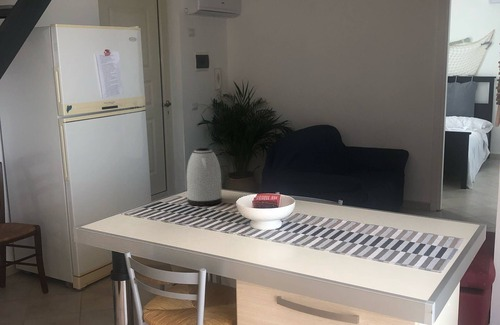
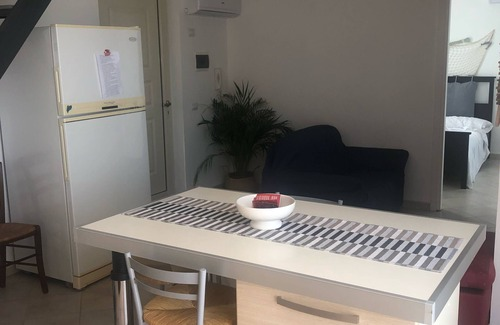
- kettle [186,147,223,207]
